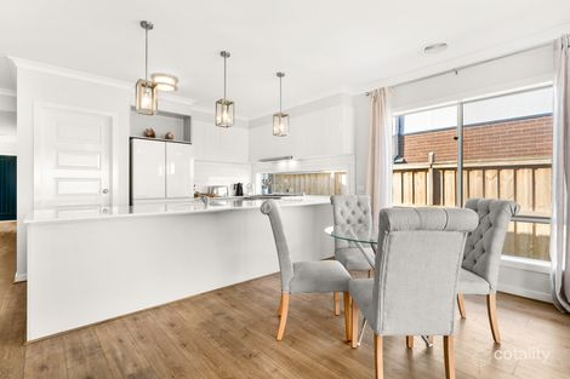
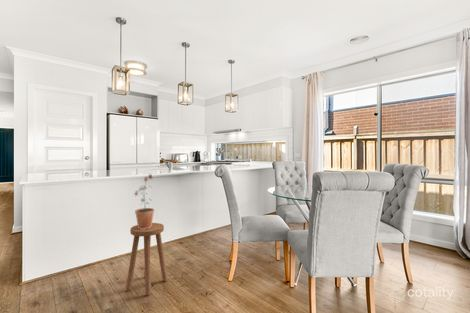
+ potted plant [132,173,155,229]
+ stool [125,222,169,296]
